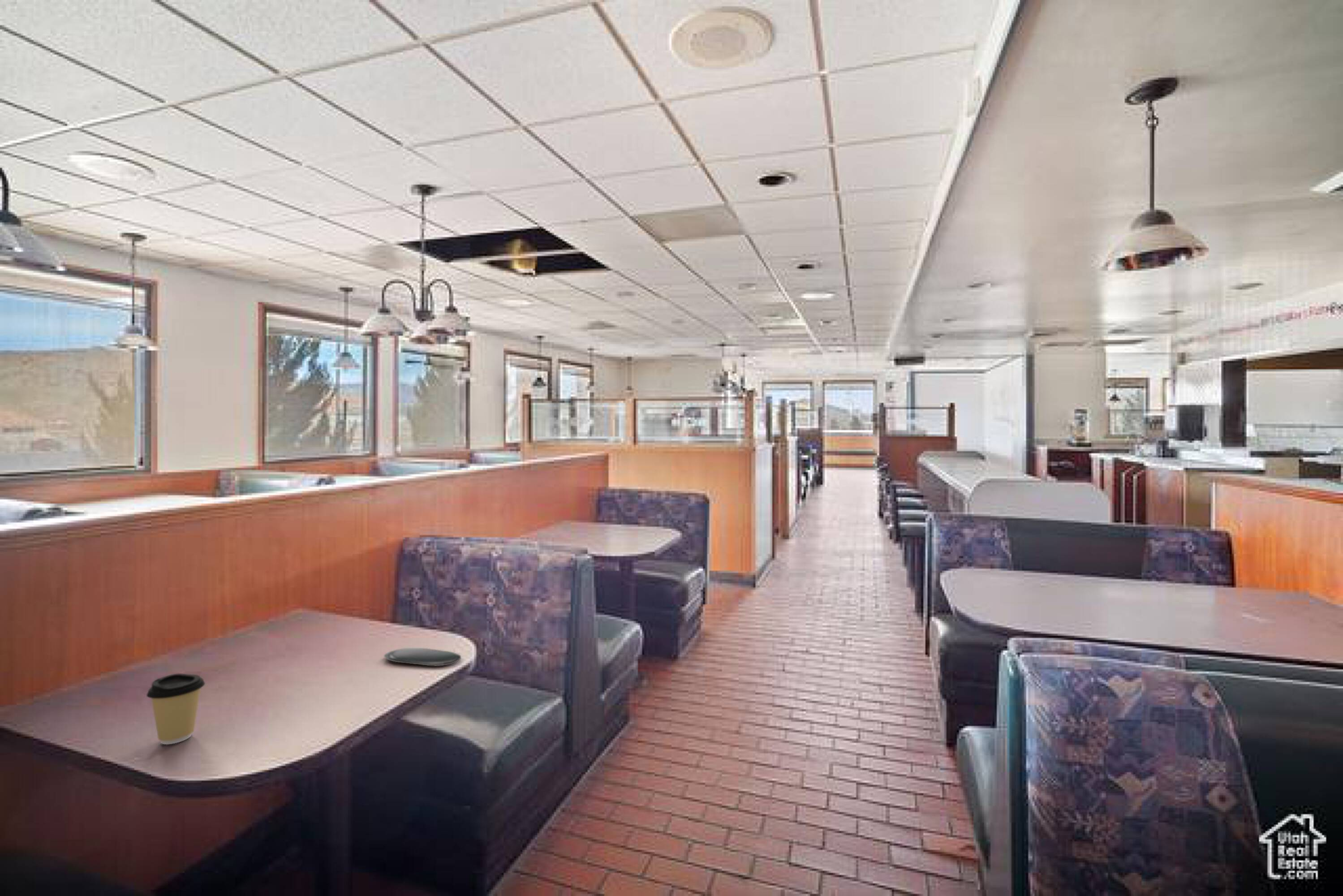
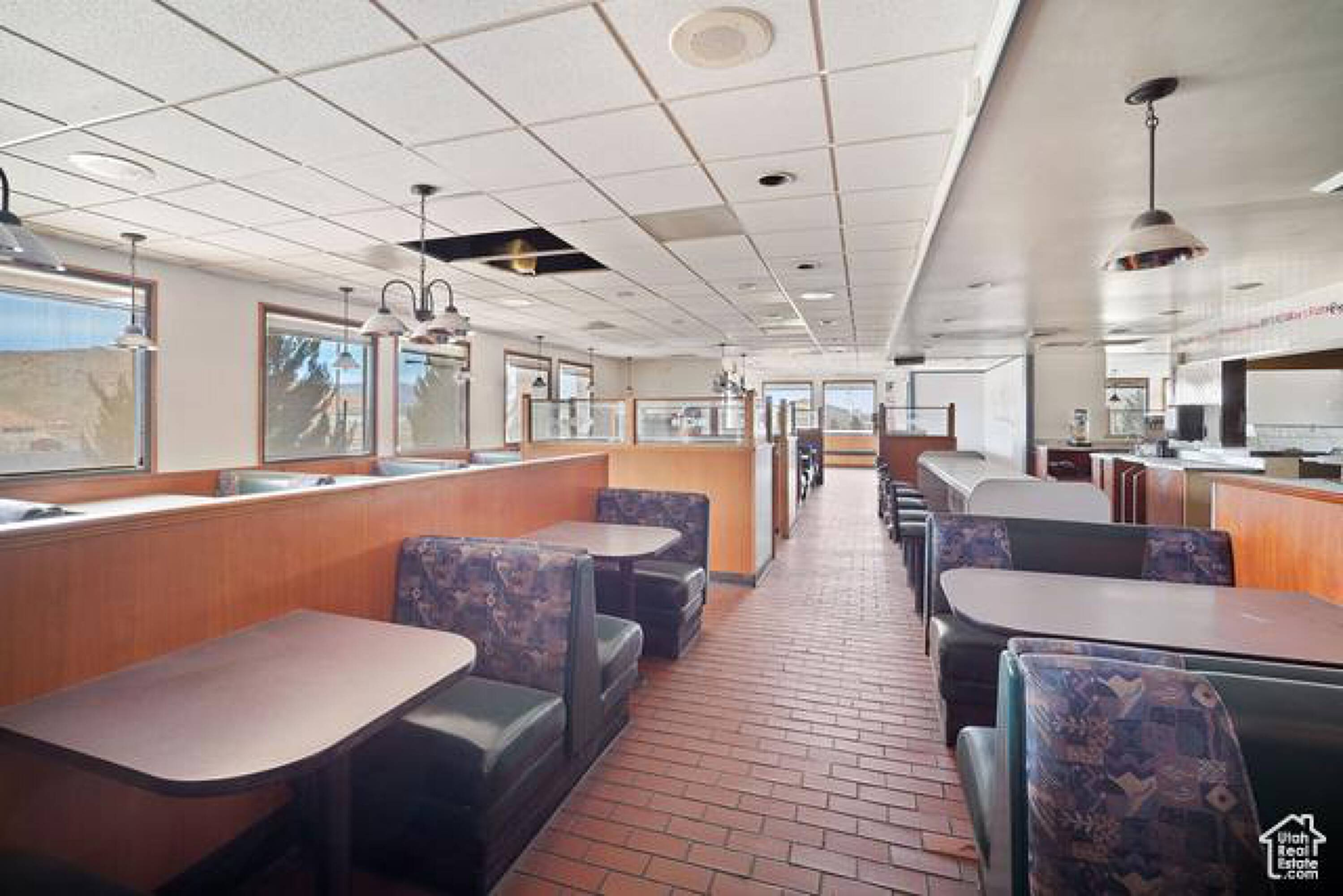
- coffee cup [146,673,206,745]
- oval tray [383,647,461,666]
